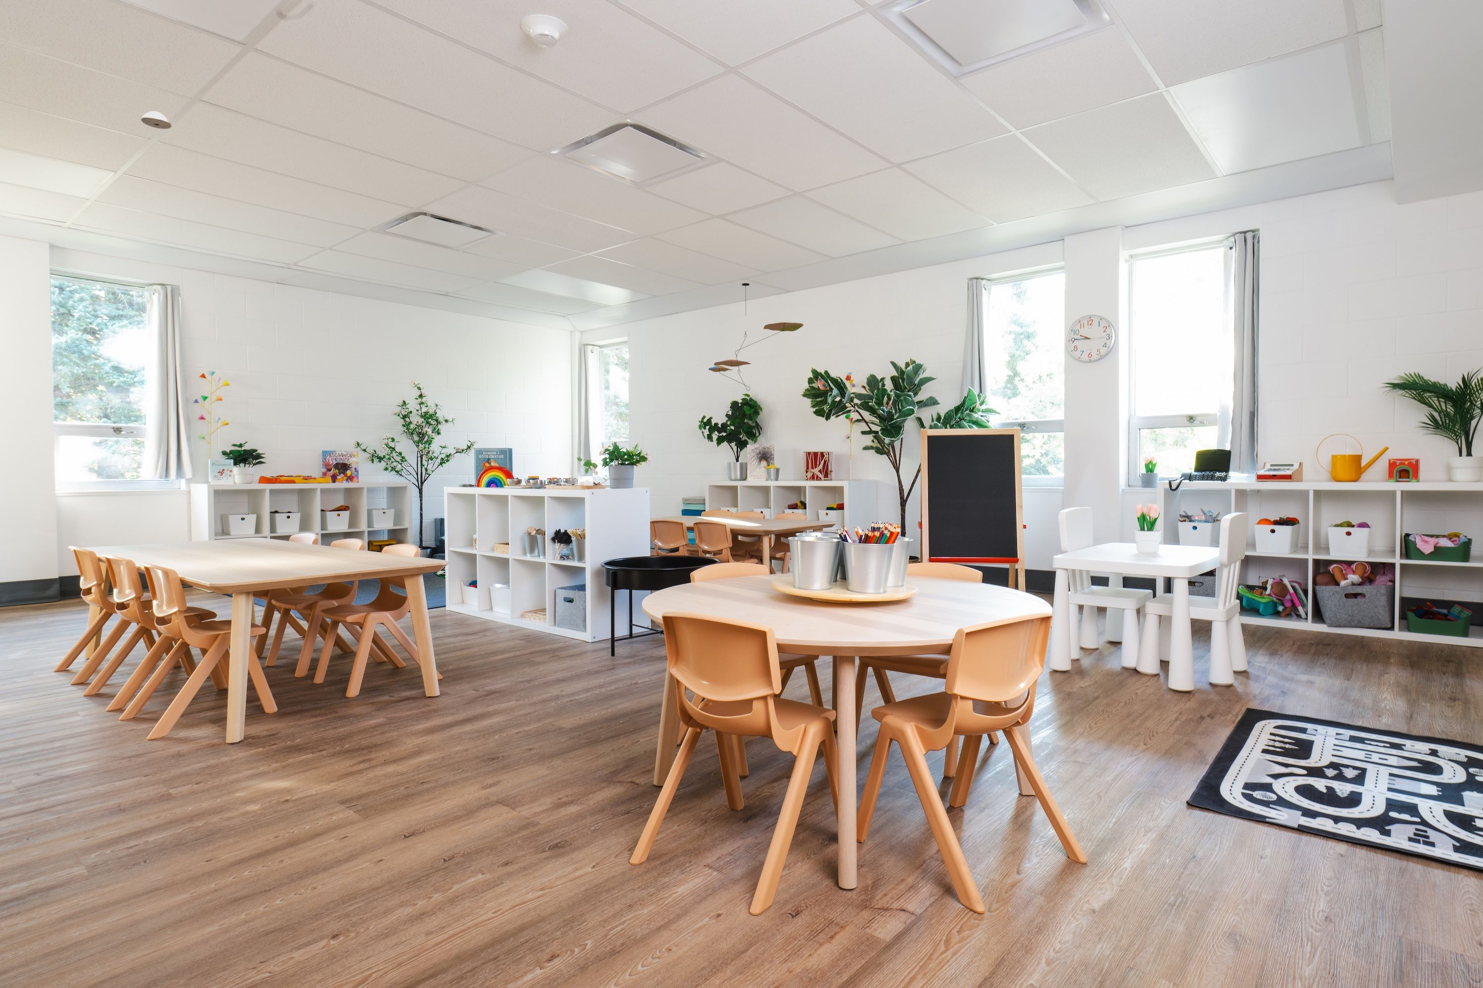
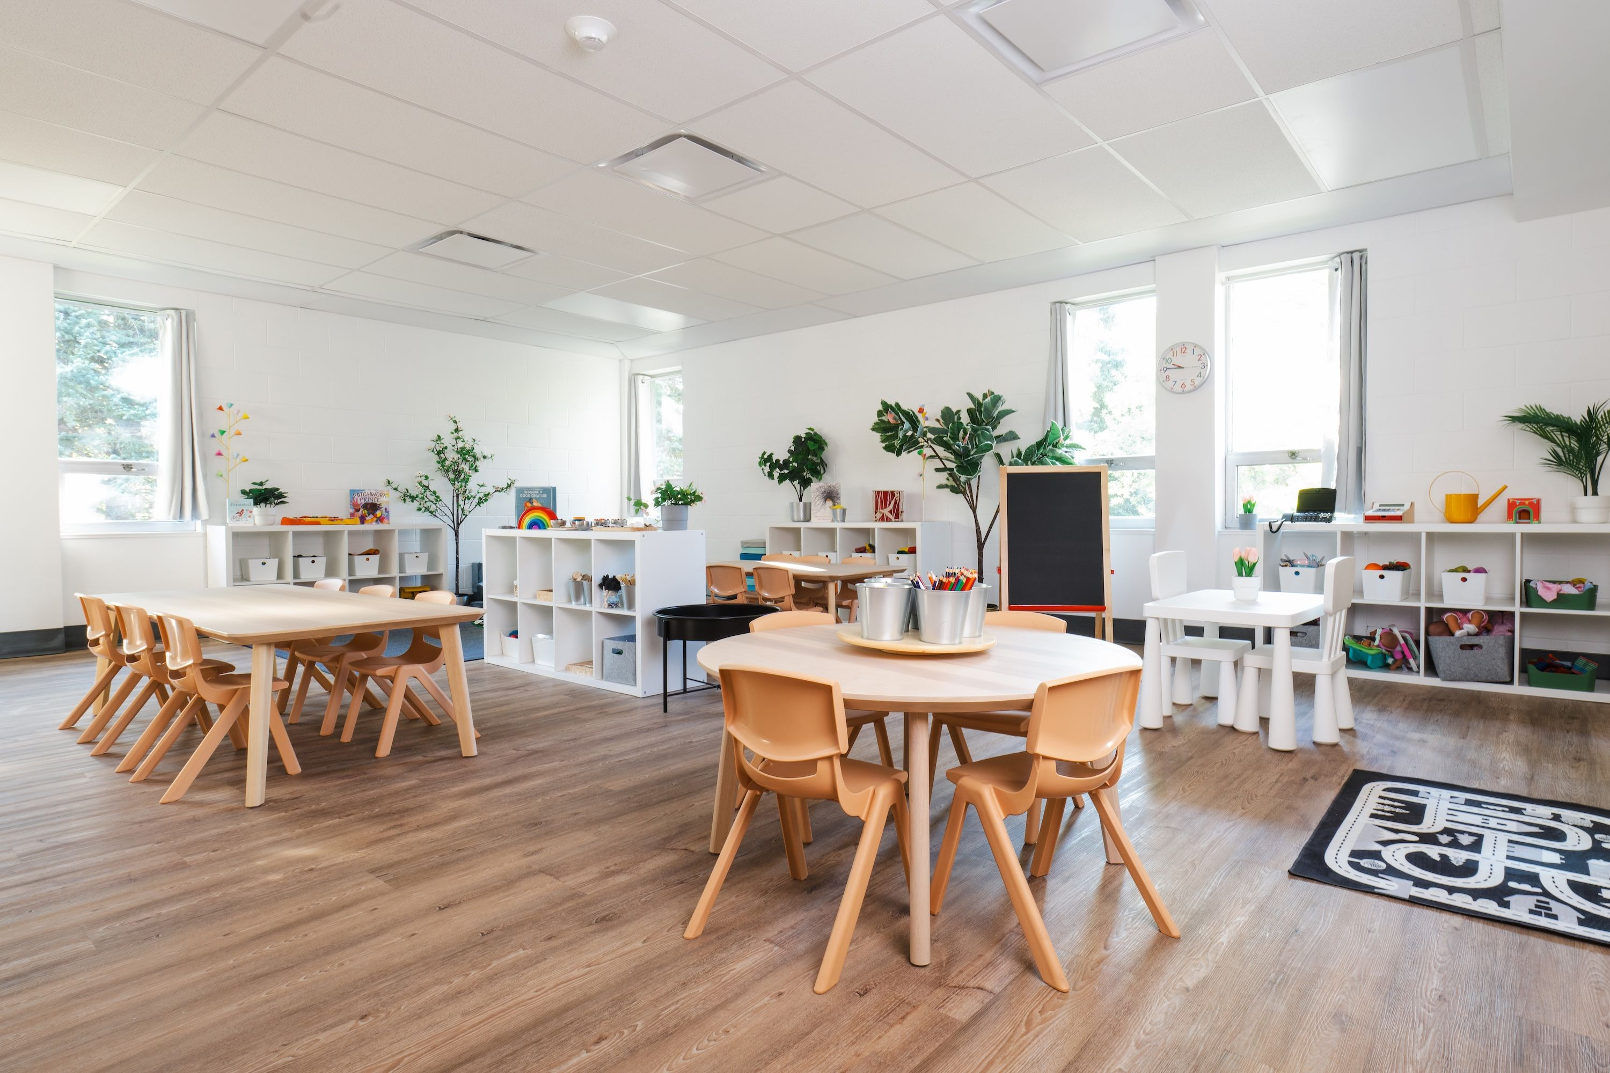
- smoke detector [140,110,172,129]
- ceiling mobile [708,282,803,391]
